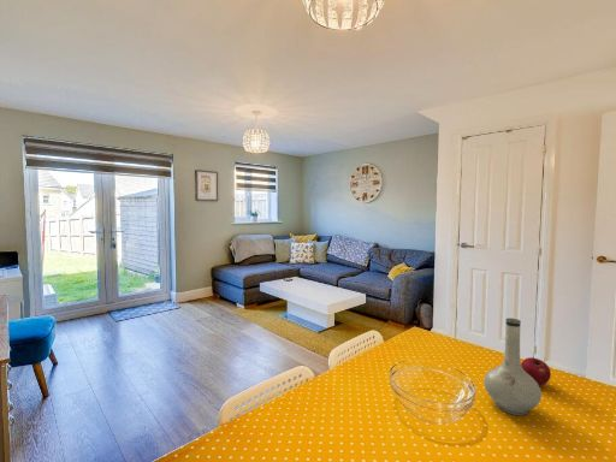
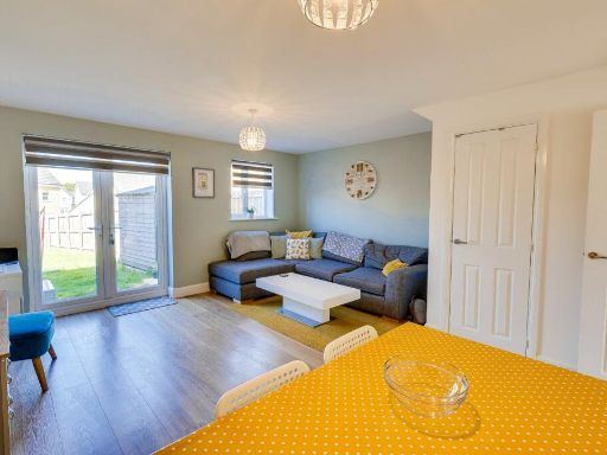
- vase [482,316,543,416]
- apple [521,356,552,386]
